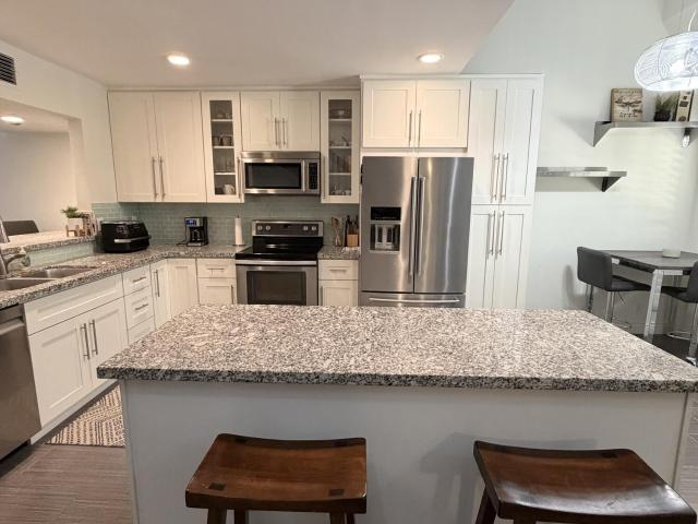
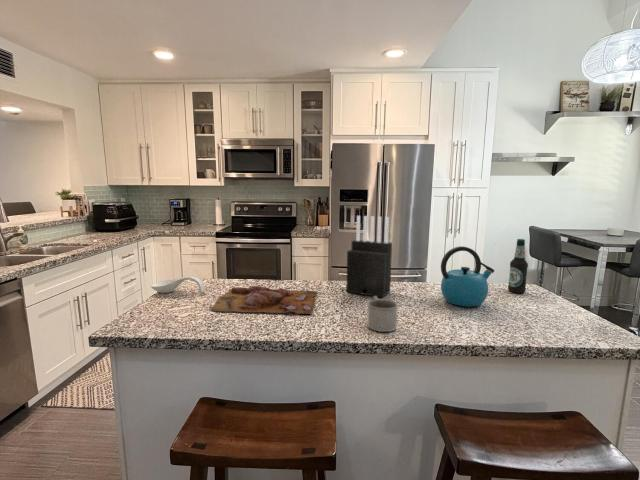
+ spoon rest [150,275,206,294]
+ kettle [440,245,495,308]
+ cutting board [210,285,318,315]
+ mug [366,296,399,333]
+ knife block [345,215,393,299]
+ bottle [507,238,529,294]
